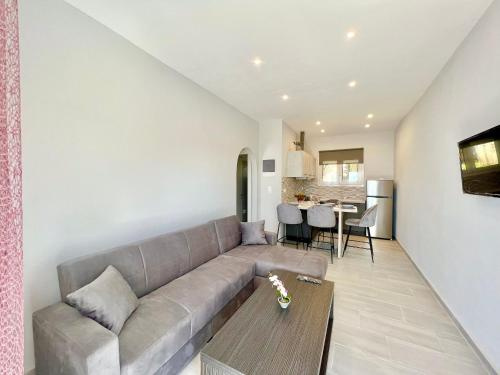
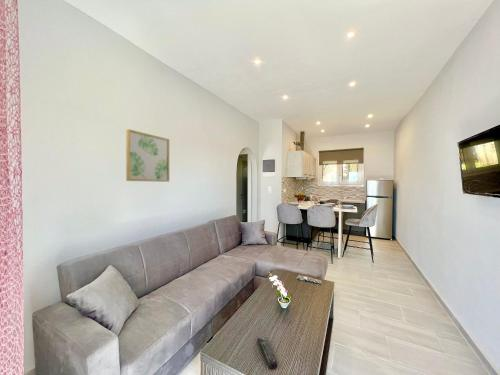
+ wall art [125,128,170,183]
+ remote control [256,336,278,371]
